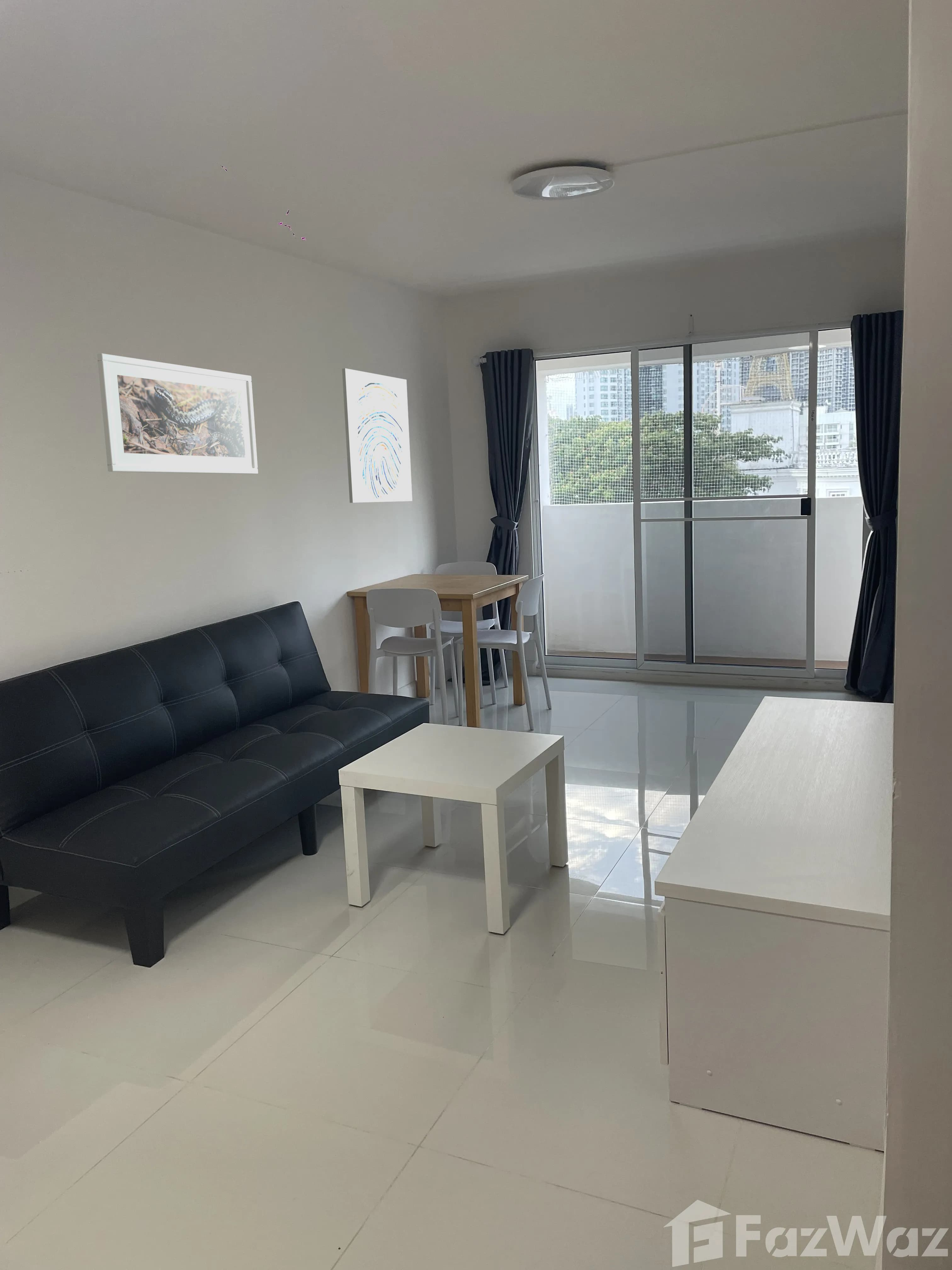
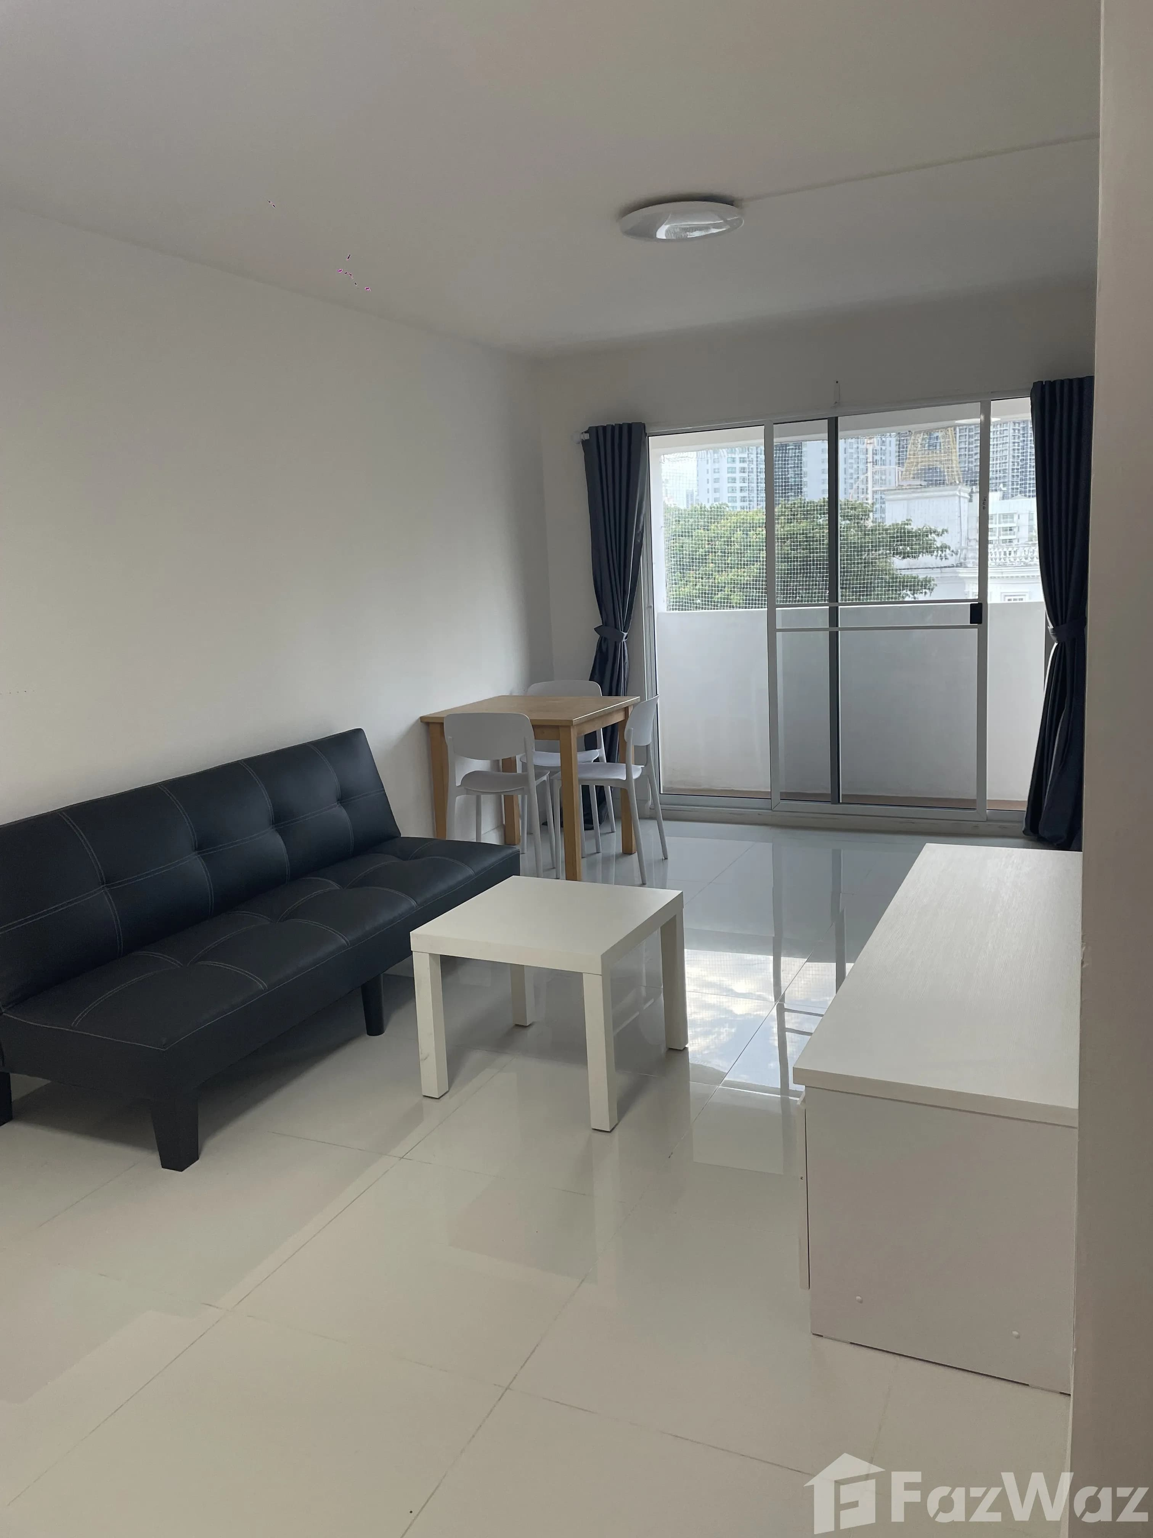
- wall art [342,368,413,503]
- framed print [97,353,258,474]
